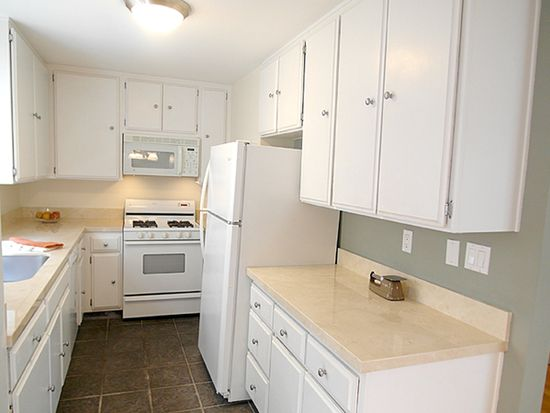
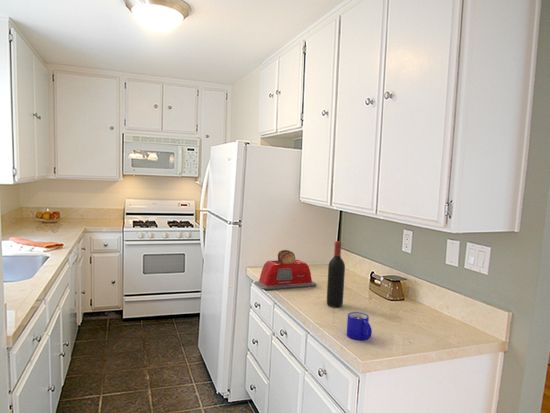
+ mug [346,311,373,341]
+ toaster [253,249,317,291]
+ wine bottle [326,240,346,308]
